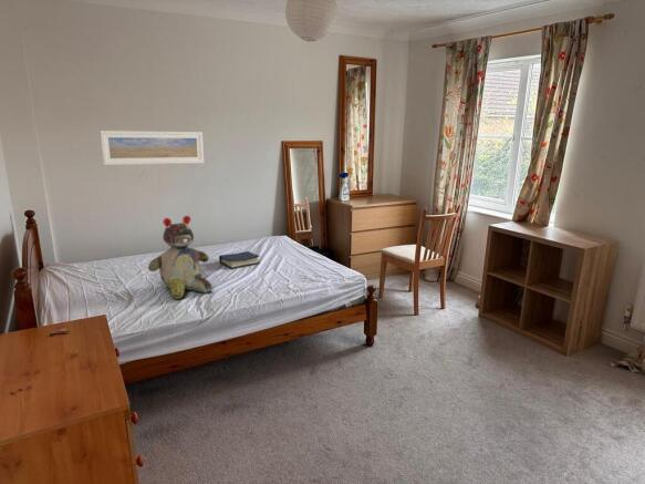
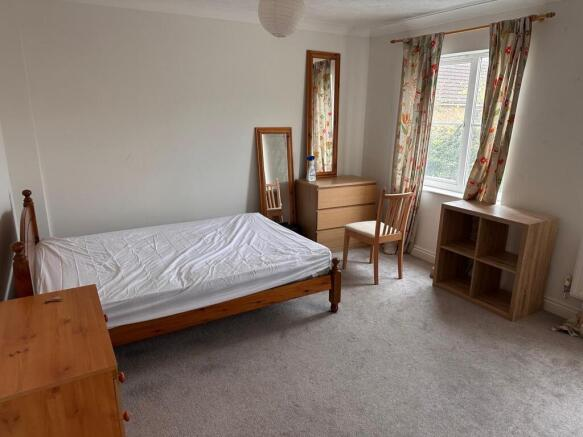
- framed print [100,130,205,166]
- hardback book [218,250,261,270]
- stuffed bear [147,215,212,300]
